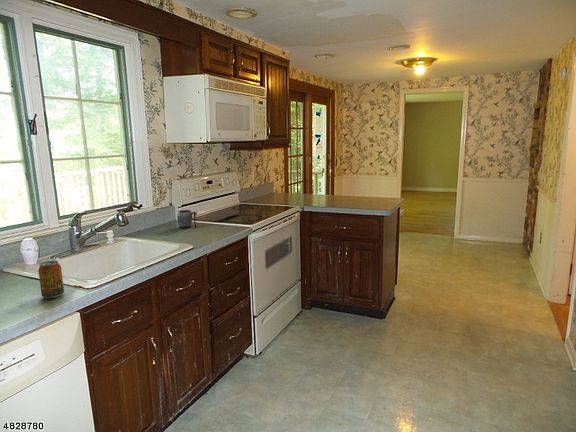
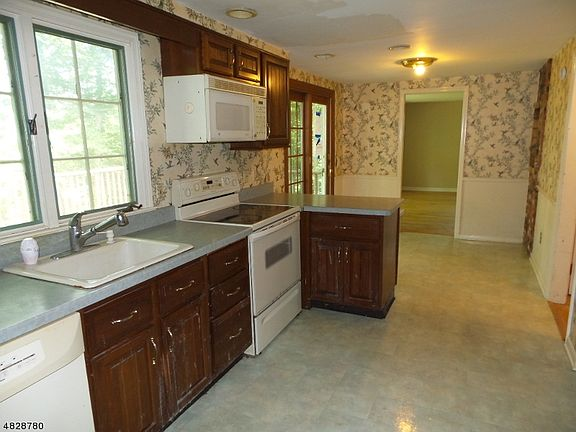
- beverage can [37,260,65,299]
- mug [176,209,198,229]
